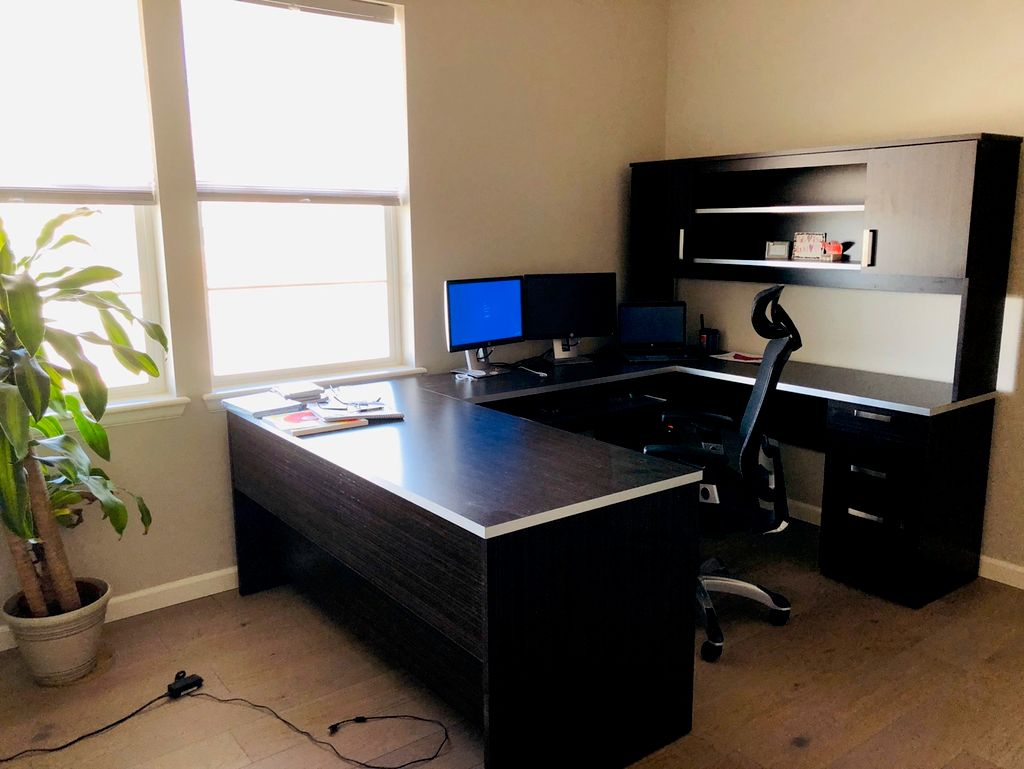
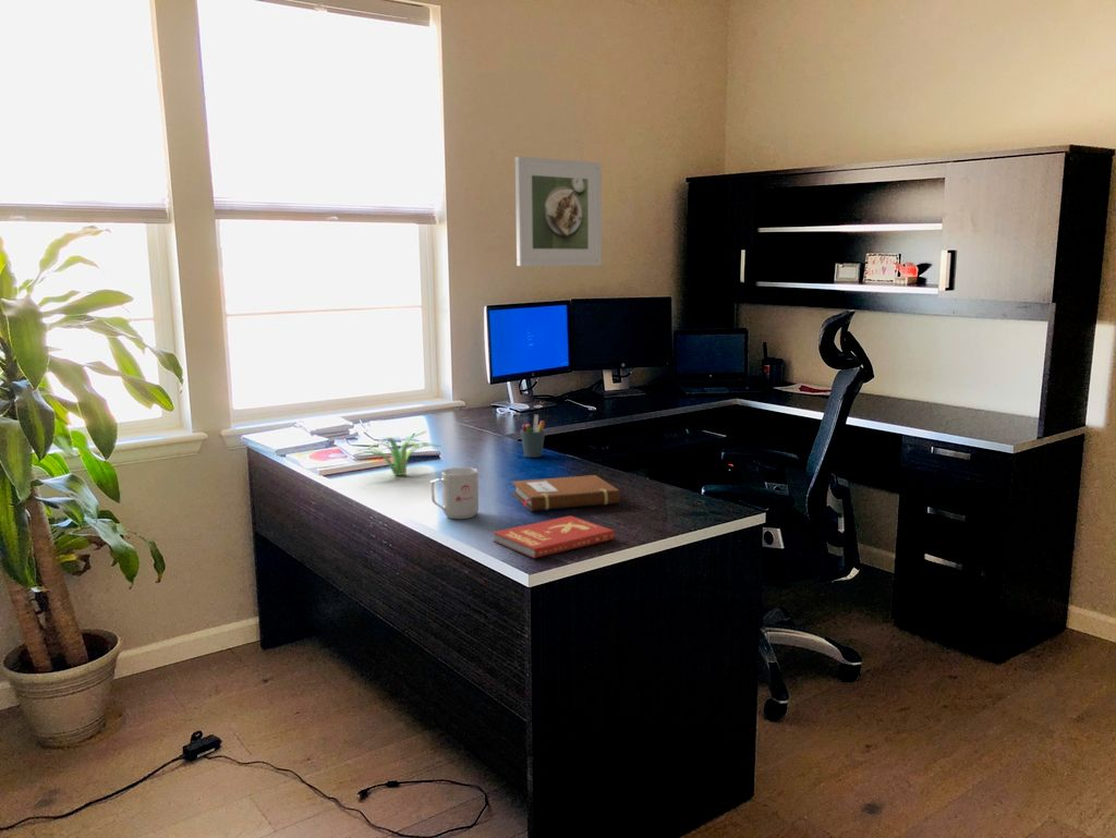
+ book [492,514,617,559]
+ notebook [511,474,621,511]
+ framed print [514,155,603,267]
+ plant [353,429,441,477]
+ mug [428,466,480,520]
+ pen holder [519,414,546,459]
